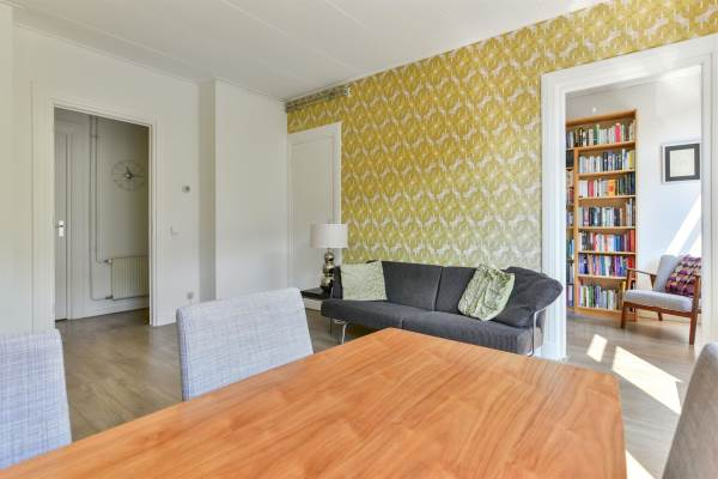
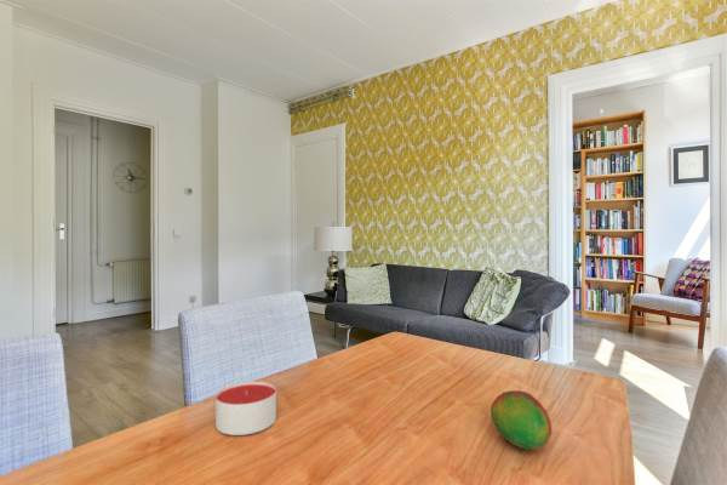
+ fruit [490,389,553,450]
+ candle [214,381,277,436]
